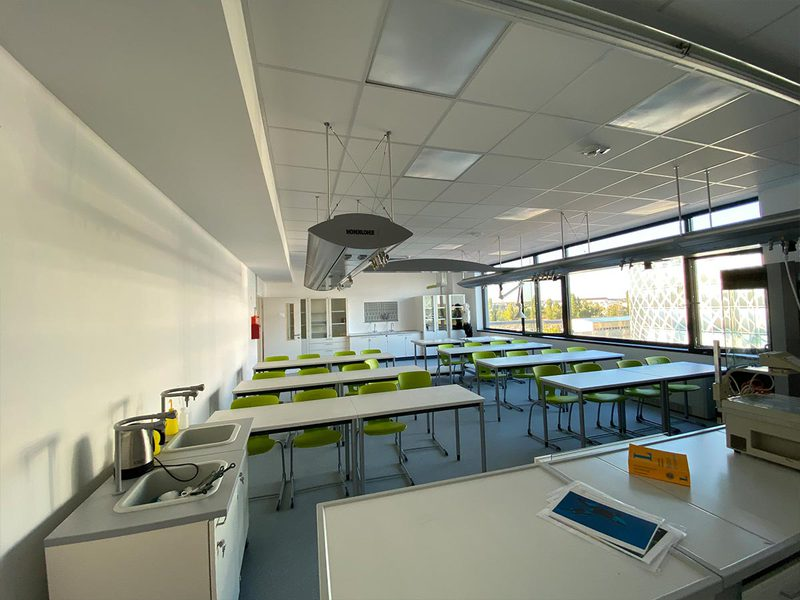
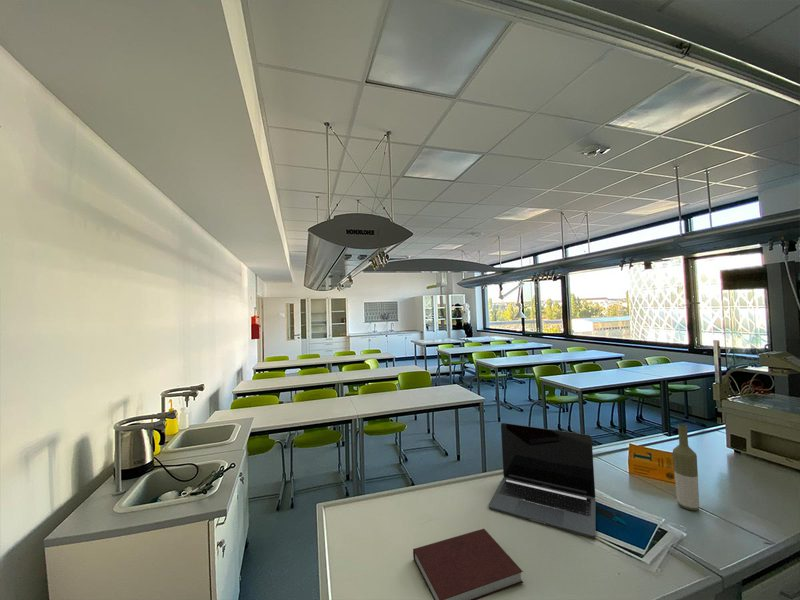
+ bottle [672,423,700,511]
+ notebook [412,528,524,600]
+ laptop [487,422,597,539]
